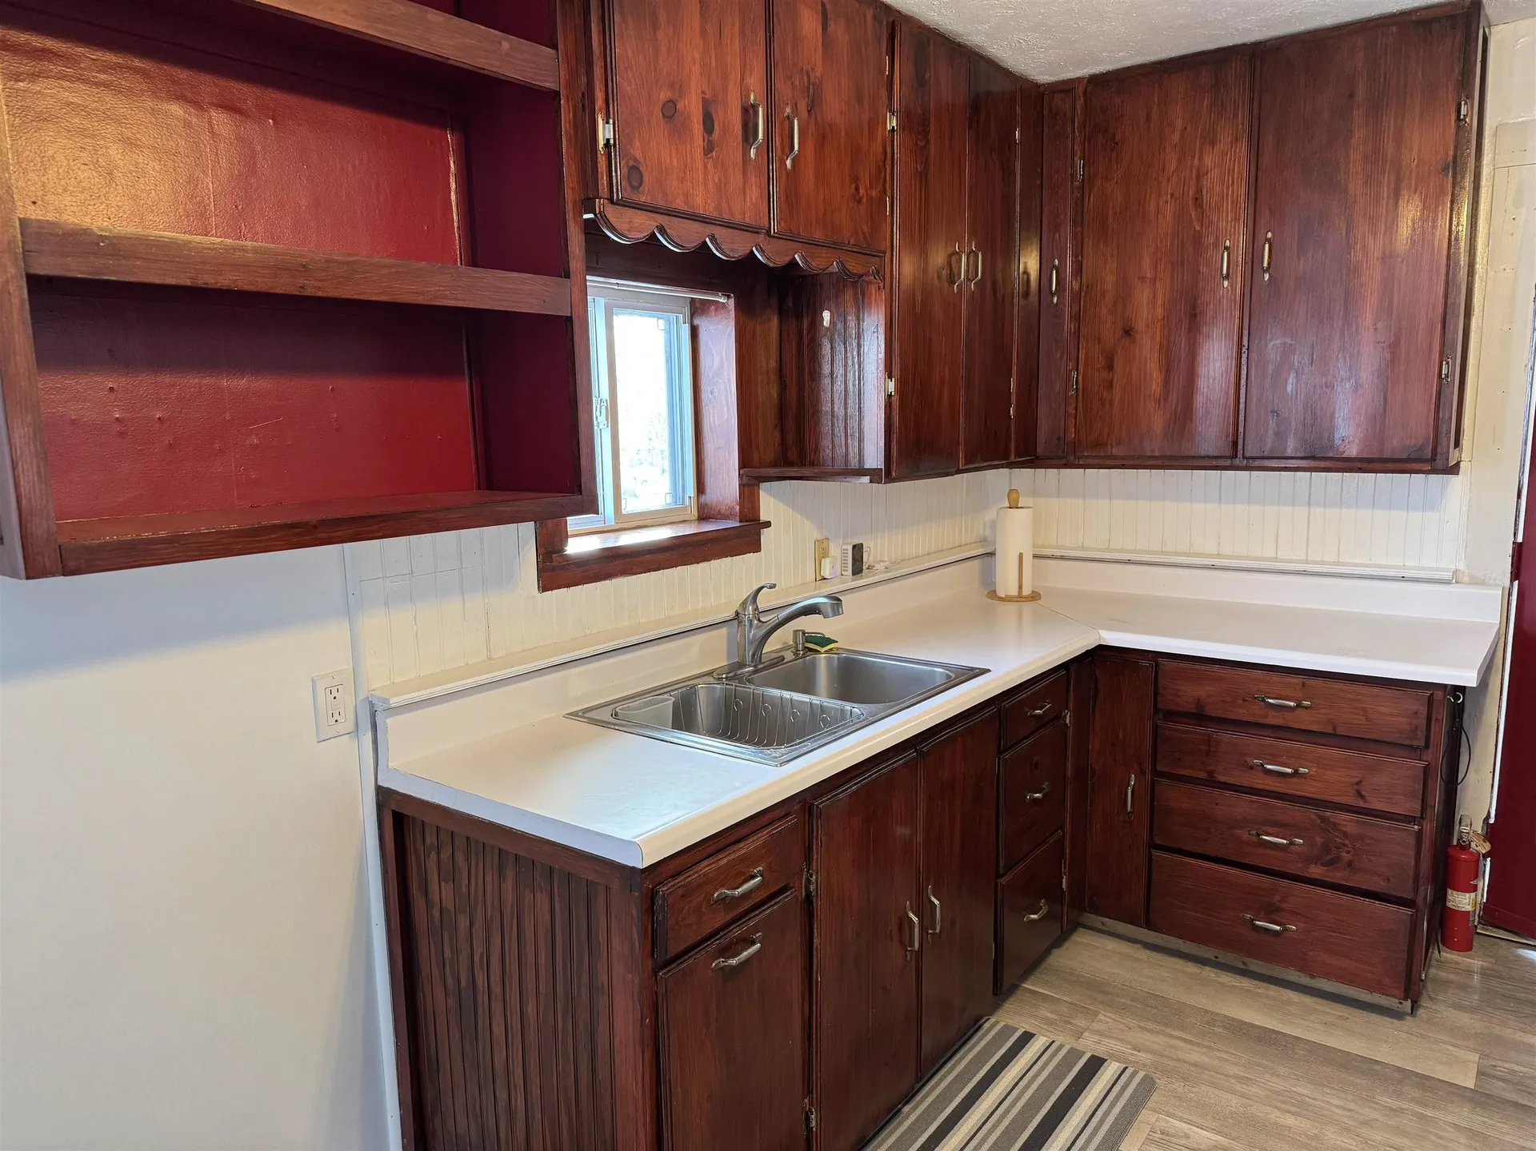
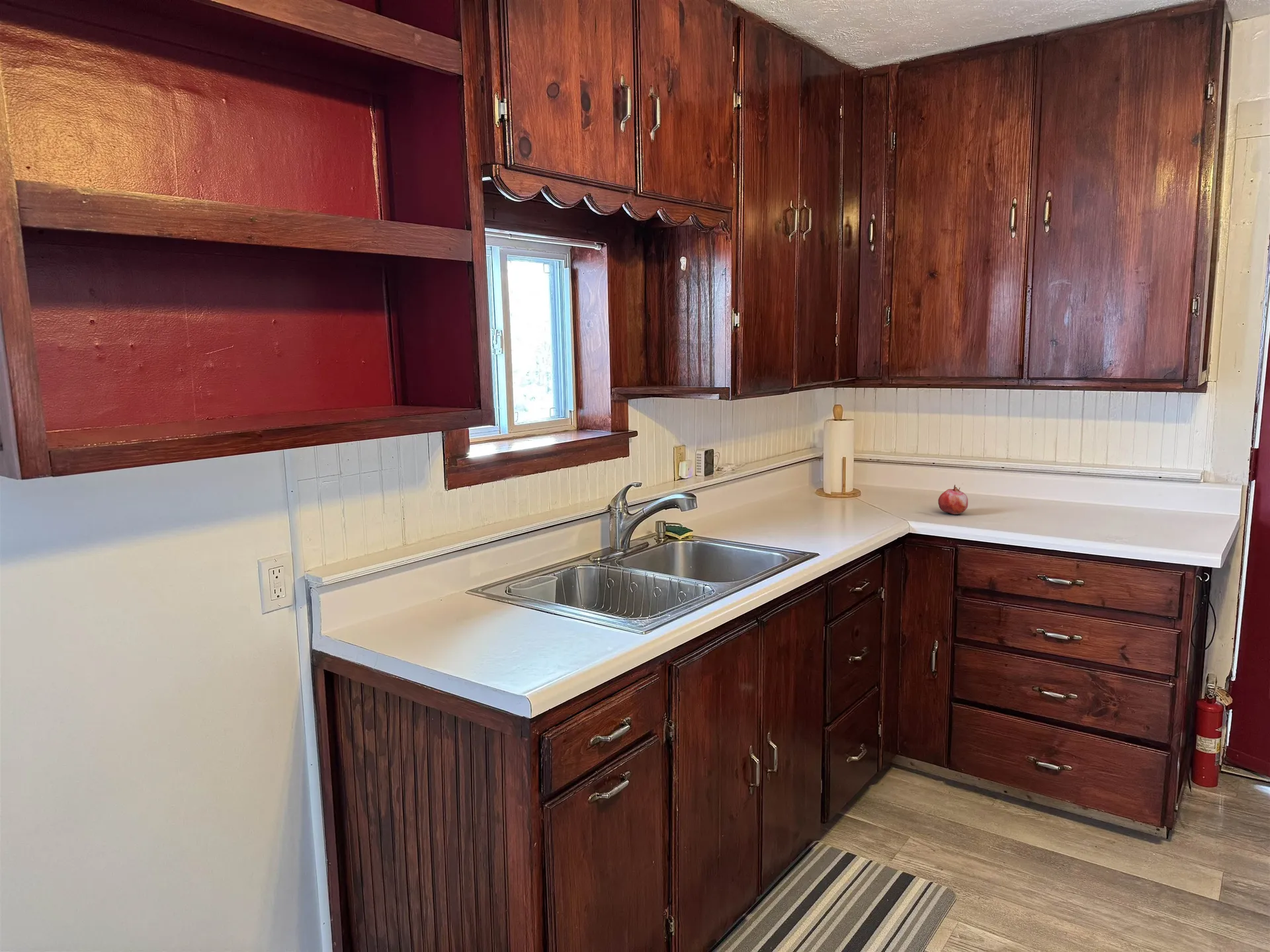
+ fruit [937,484,968,515]
